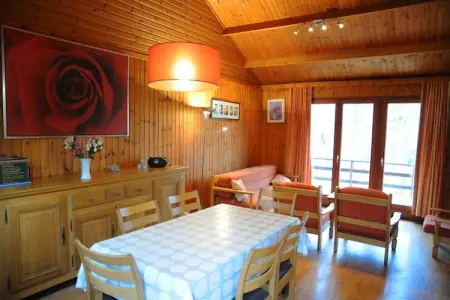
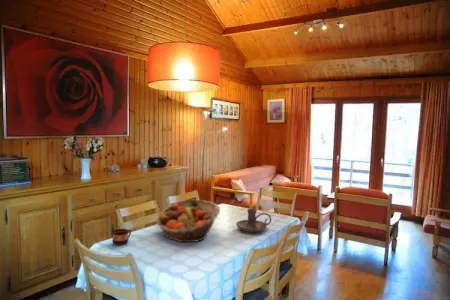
+ fruit basket [155,198,221,243]
+ candle holder [235,208,272,233]
+ cup [112,228,132,246]
